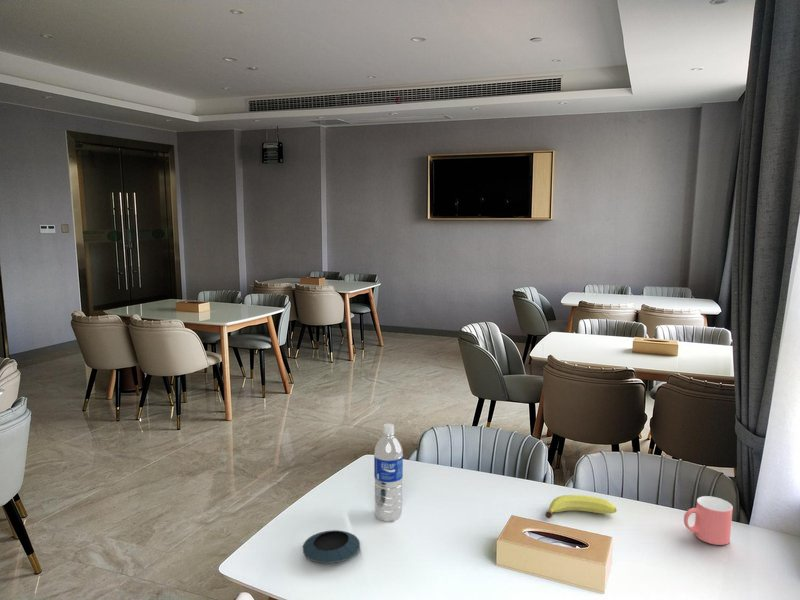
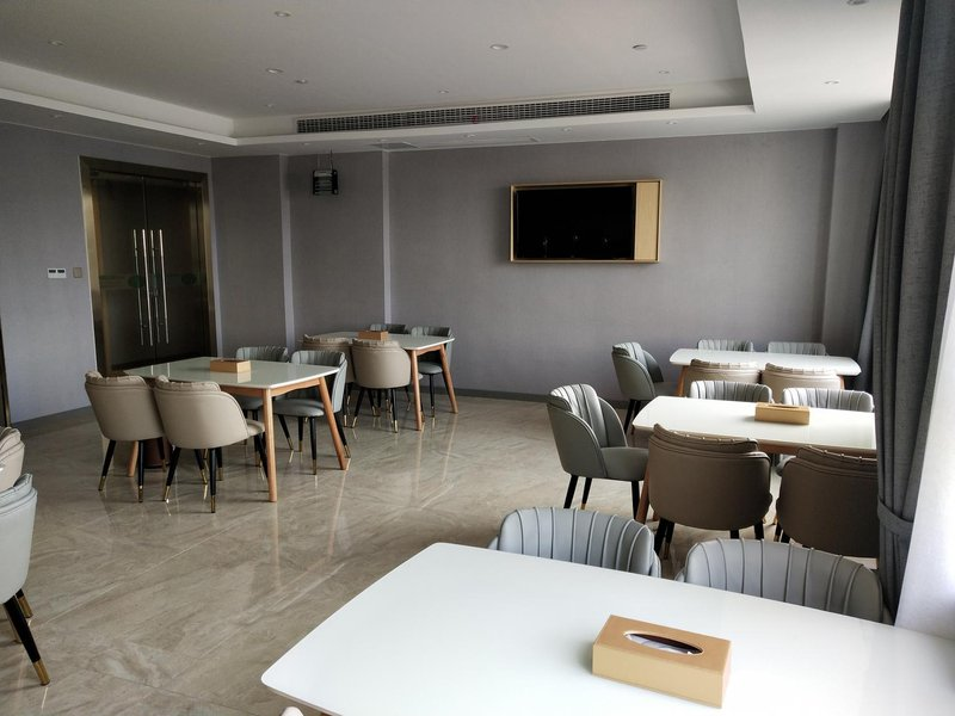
- water bottle [373,423,404,523]
- saucer [302,529,361,564]
- mug [683,495,734,546]
- fruit [545,494,618,519]
